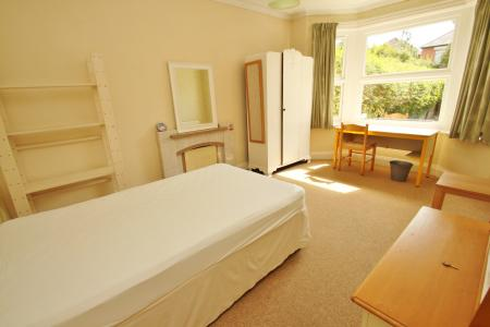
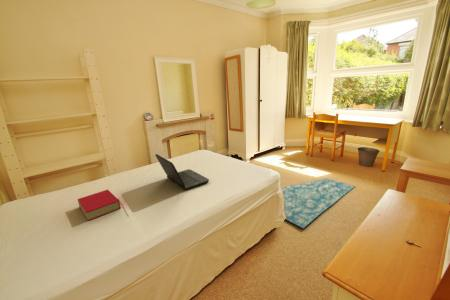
+ laptop [155,153,210,191]
+ rug [281,177,356,229]
+ book [77,189,122,222]
